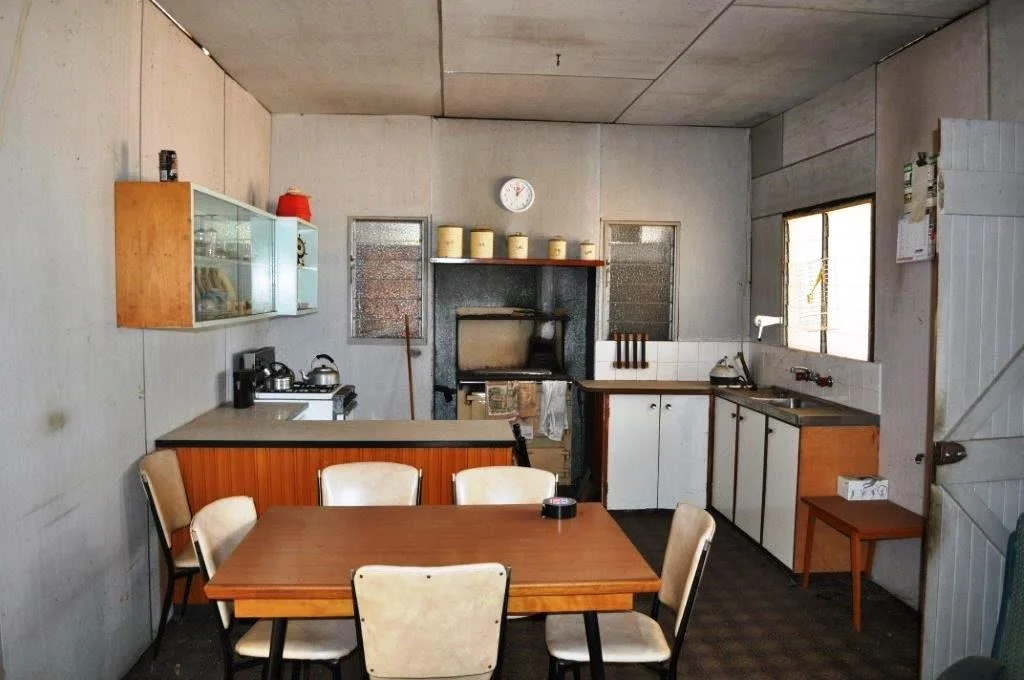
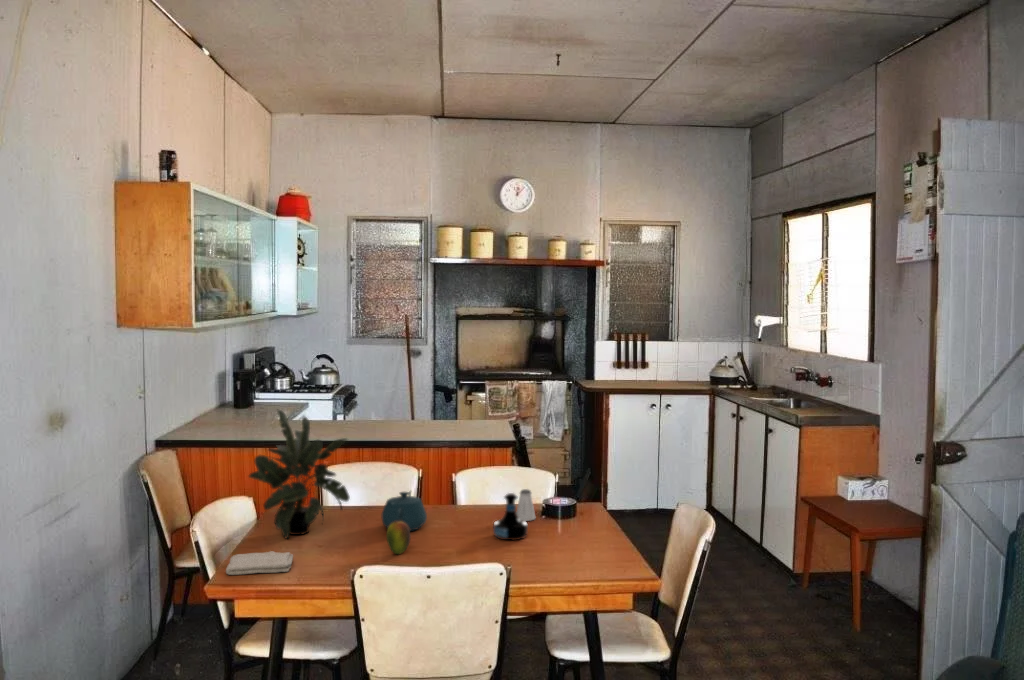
+ tequila bottle [492,492,529,541]
+ washcloth [225,550,294,576]
+ saltshaker [516,488,537,522]
+ fruit [386,520,411,555]
+ teapot [381,490,428,532]
+ potted plant [247,409,351,540]
